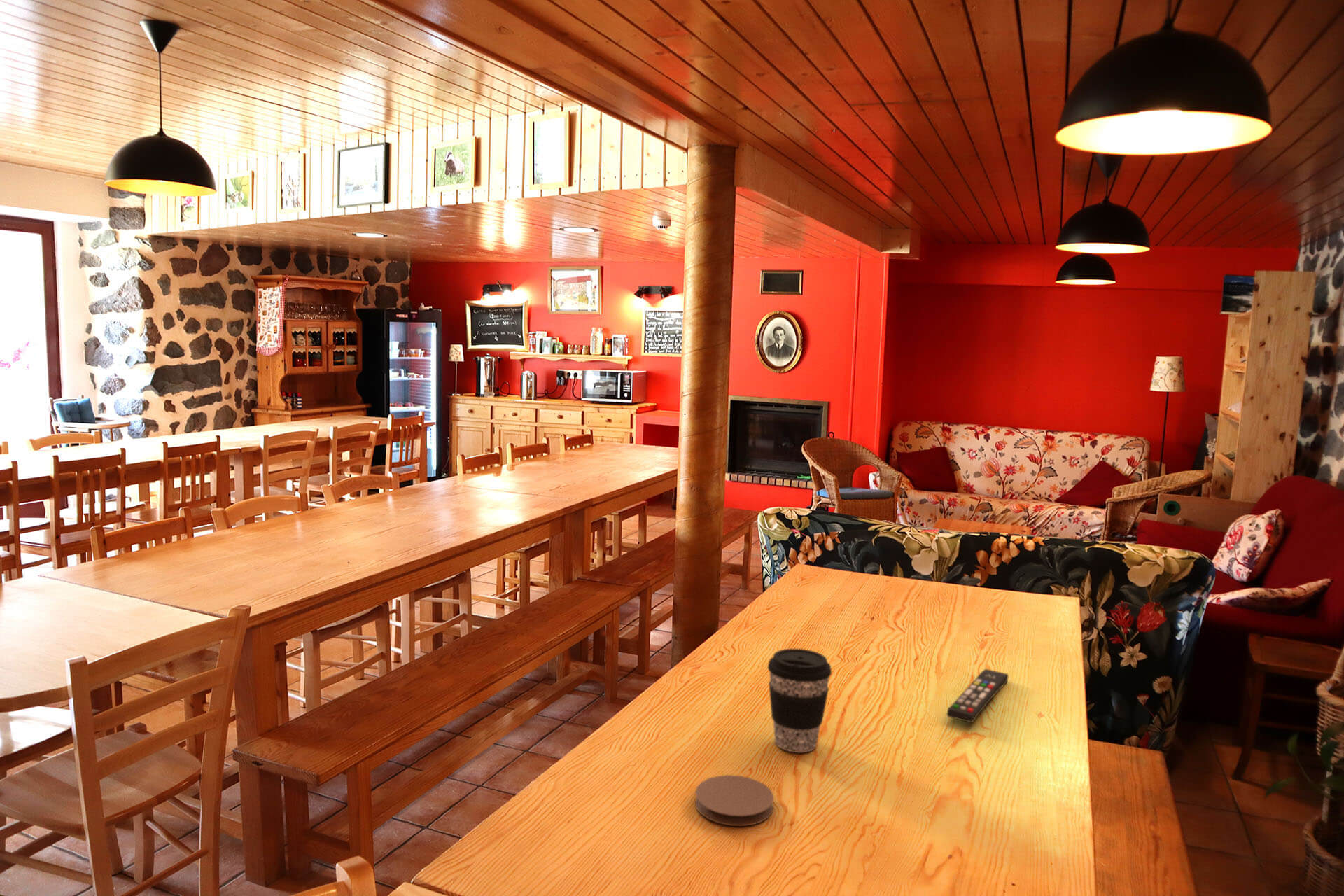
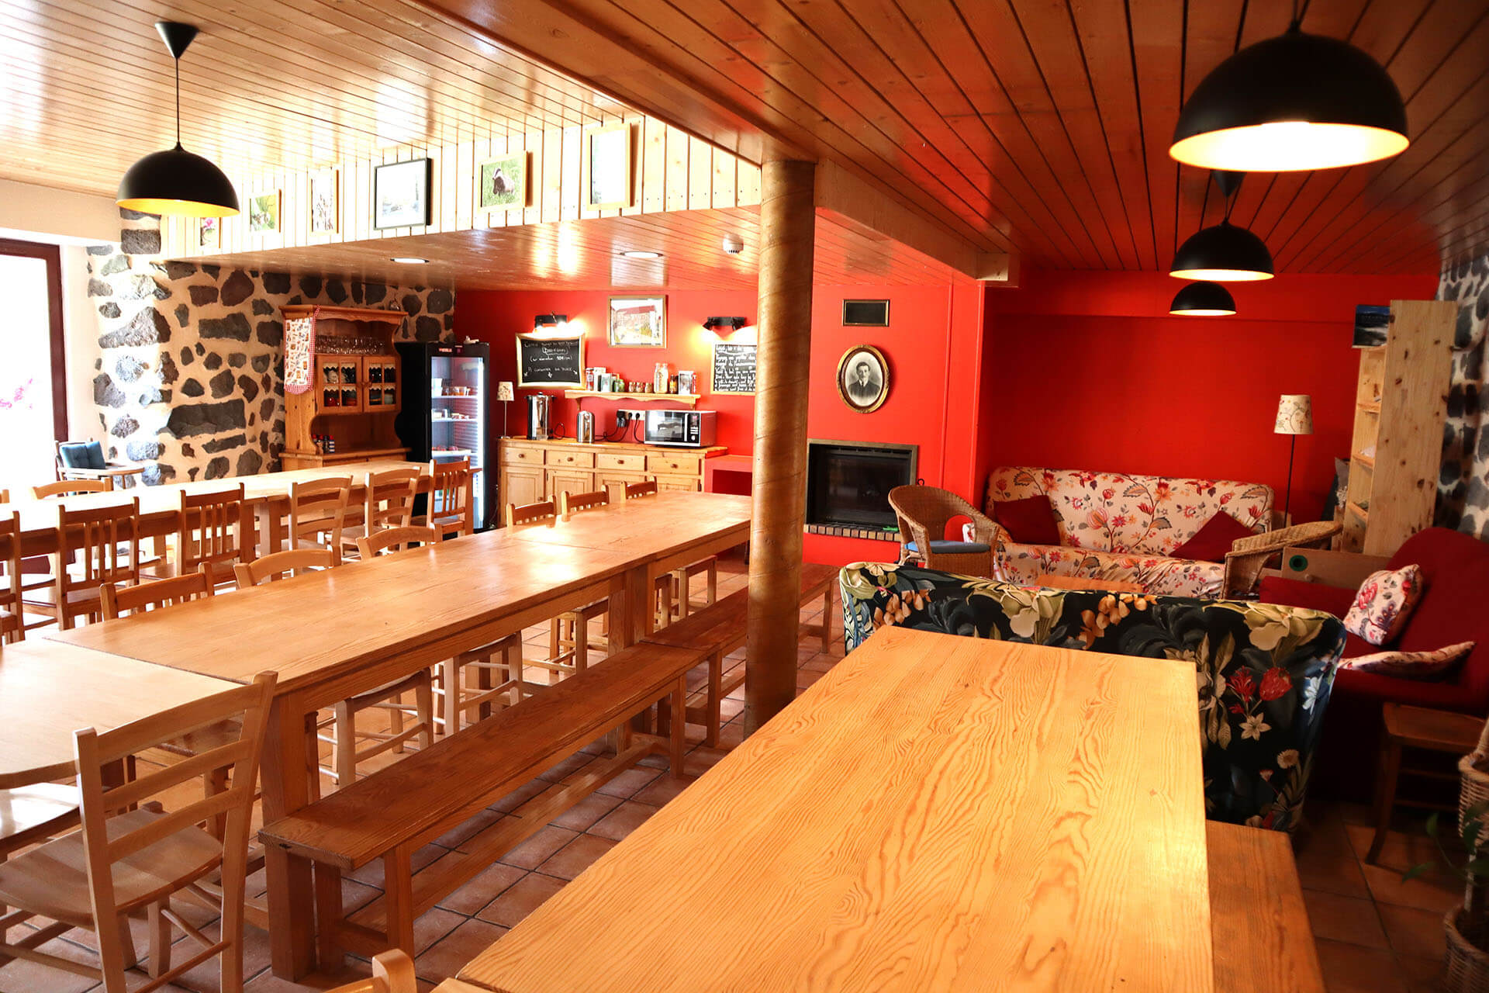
- coffee cup [767,648,832,753]
- coaster [694,774,774,827]
- remote control [946,668,1009,724]
